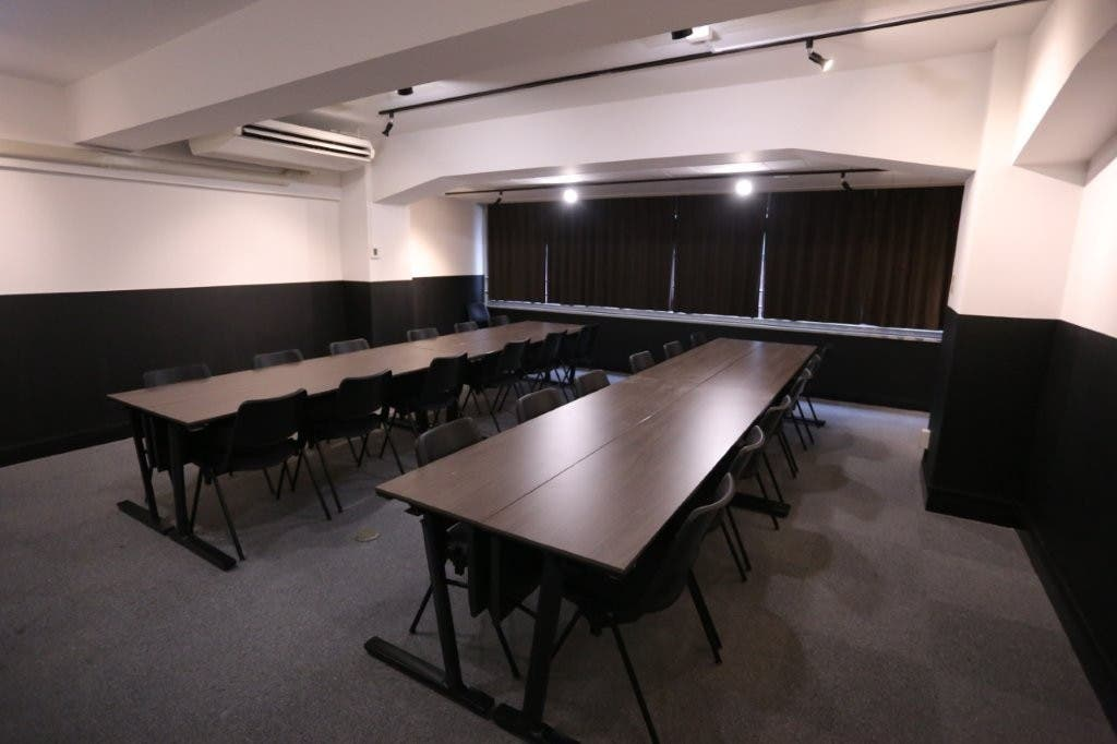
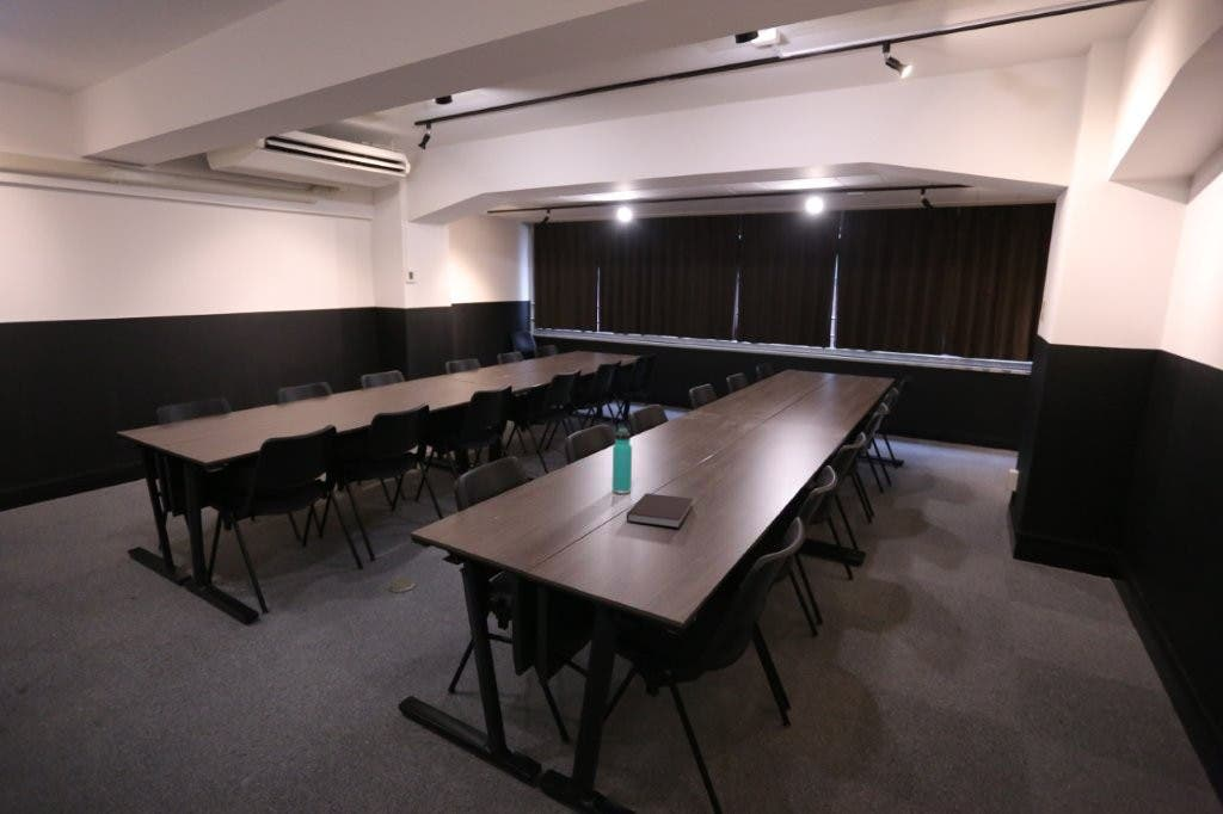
+ notebook [626,492,694,529]
+ thermos bottle [612,427,633,495]
